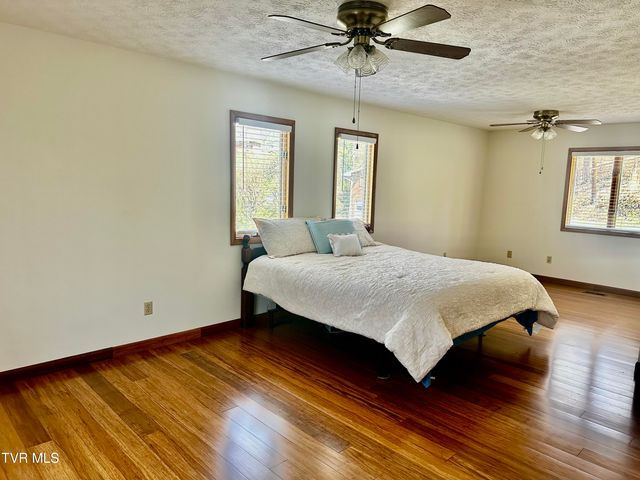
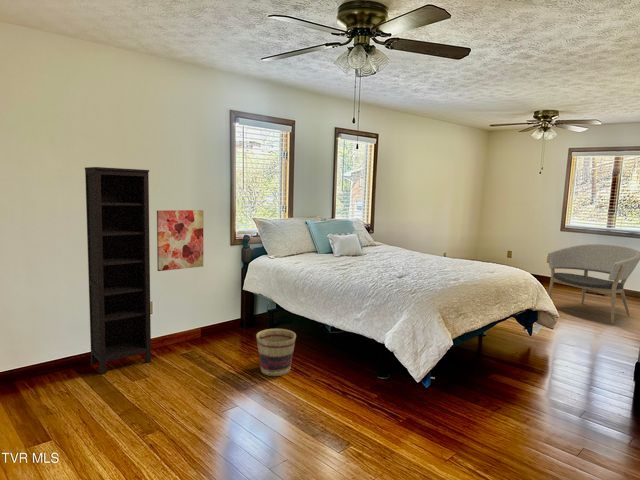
+ armchair [547,243,640,324]
+ basket [255,328,297,377]
+ bookcase [84,166,152,375]
+ wall art [156,209,204,272]
